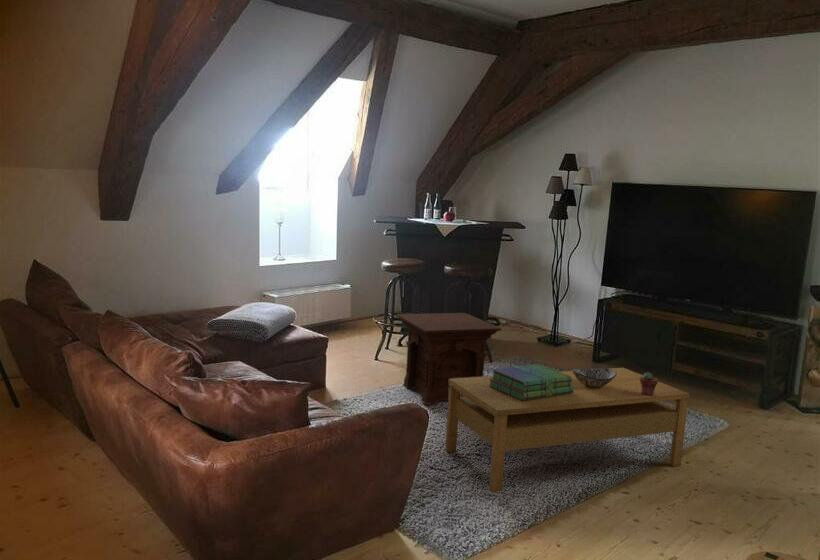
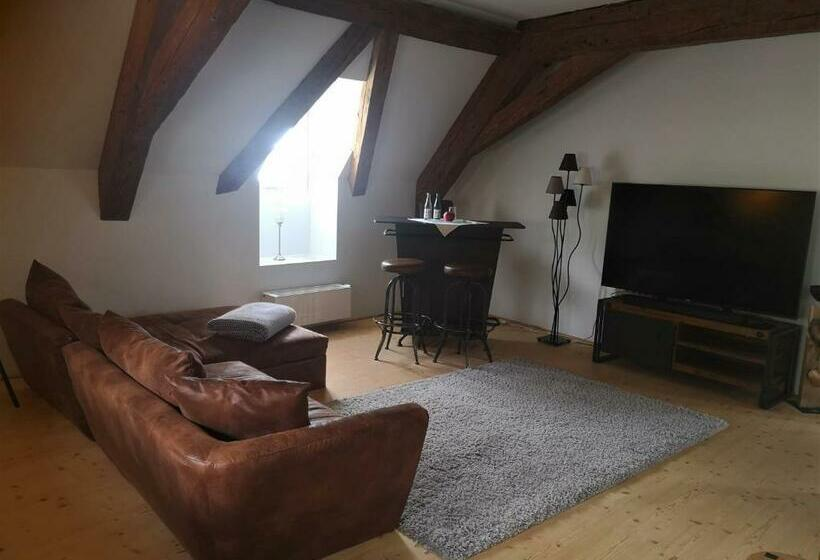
- coffee table [444,367,691,493]
- stack of books [488,363,574,401]
- potted succulent [640,372,659,396]
- side table [395,312,503,406]
- decorative bowl [571,367,616,387]
